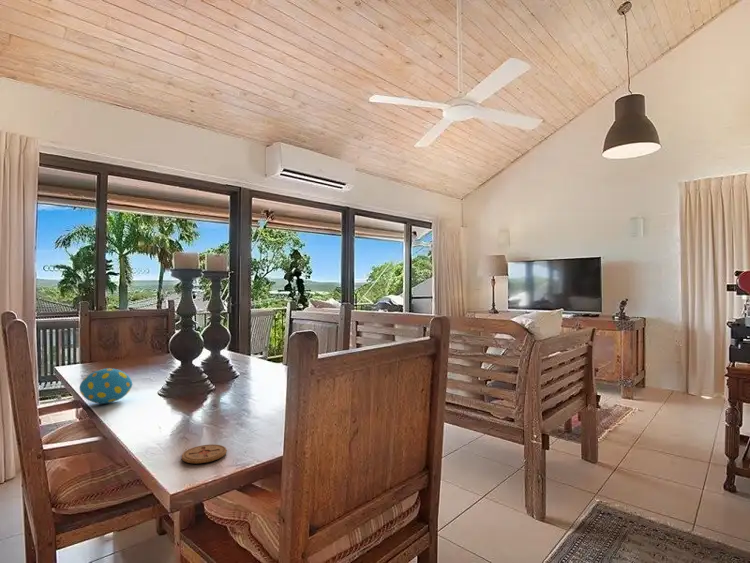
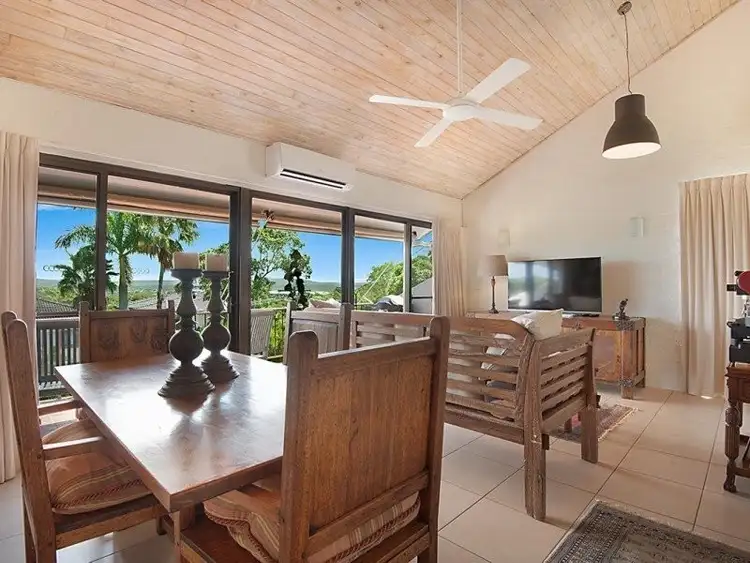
- decorative egg [78,367,133,405]
- coaster [181,443,228,464]
